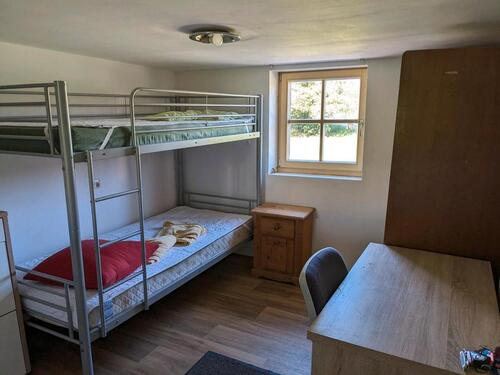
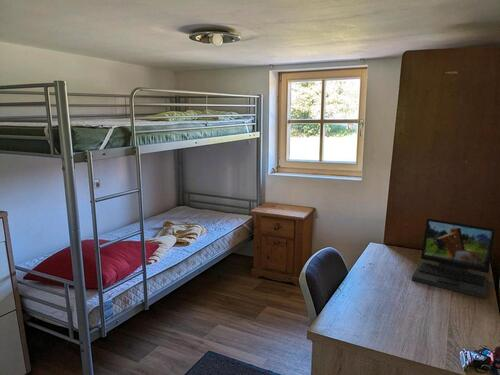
+ laptop [411,217,496,300]
